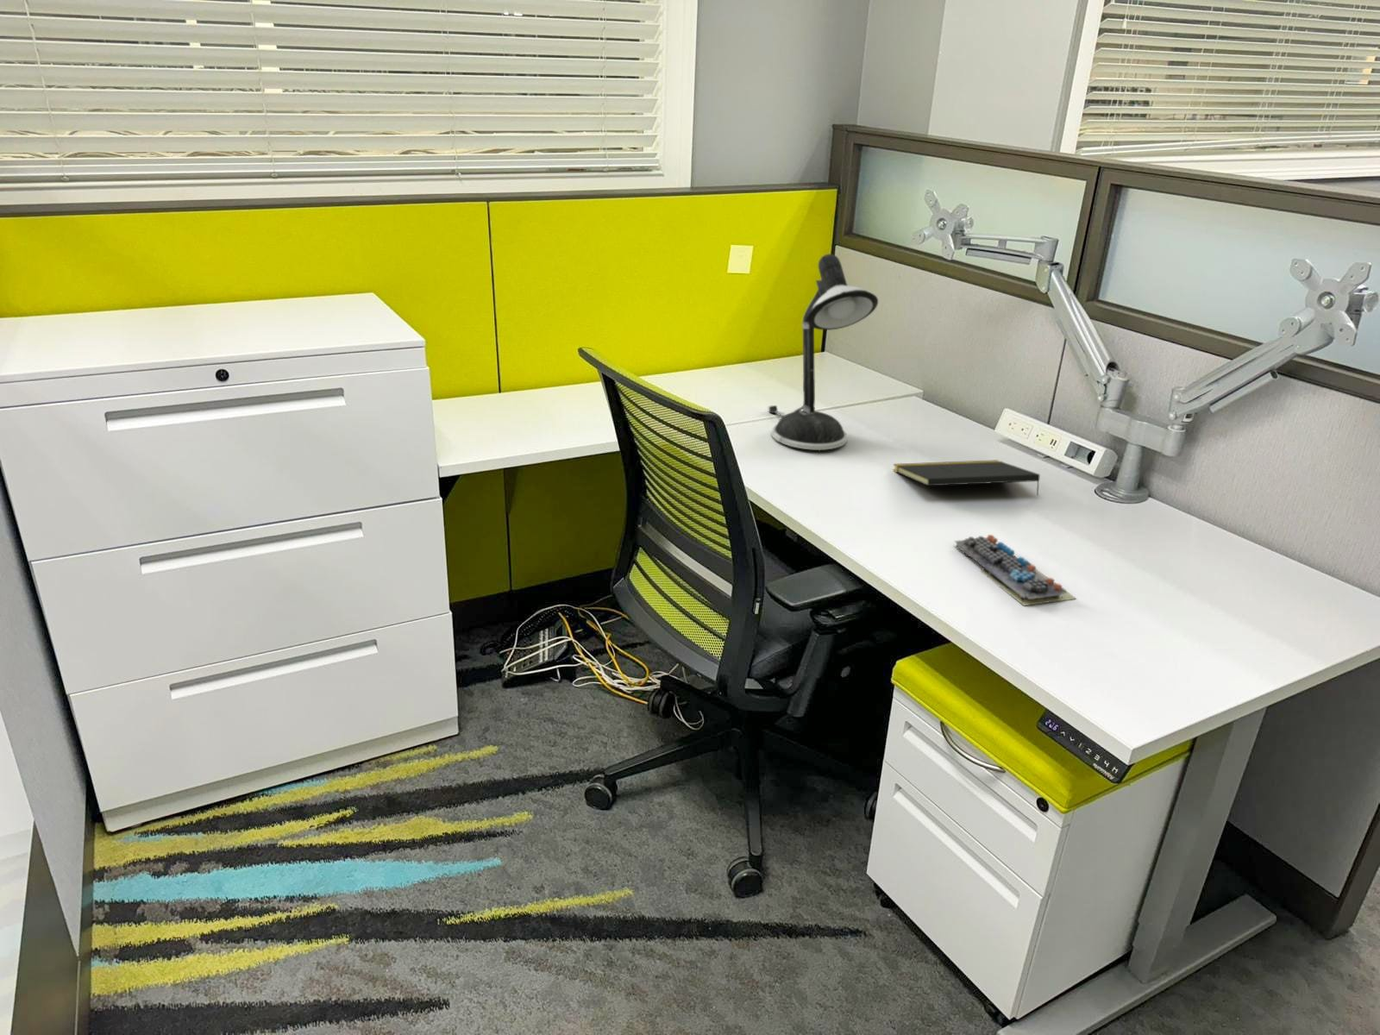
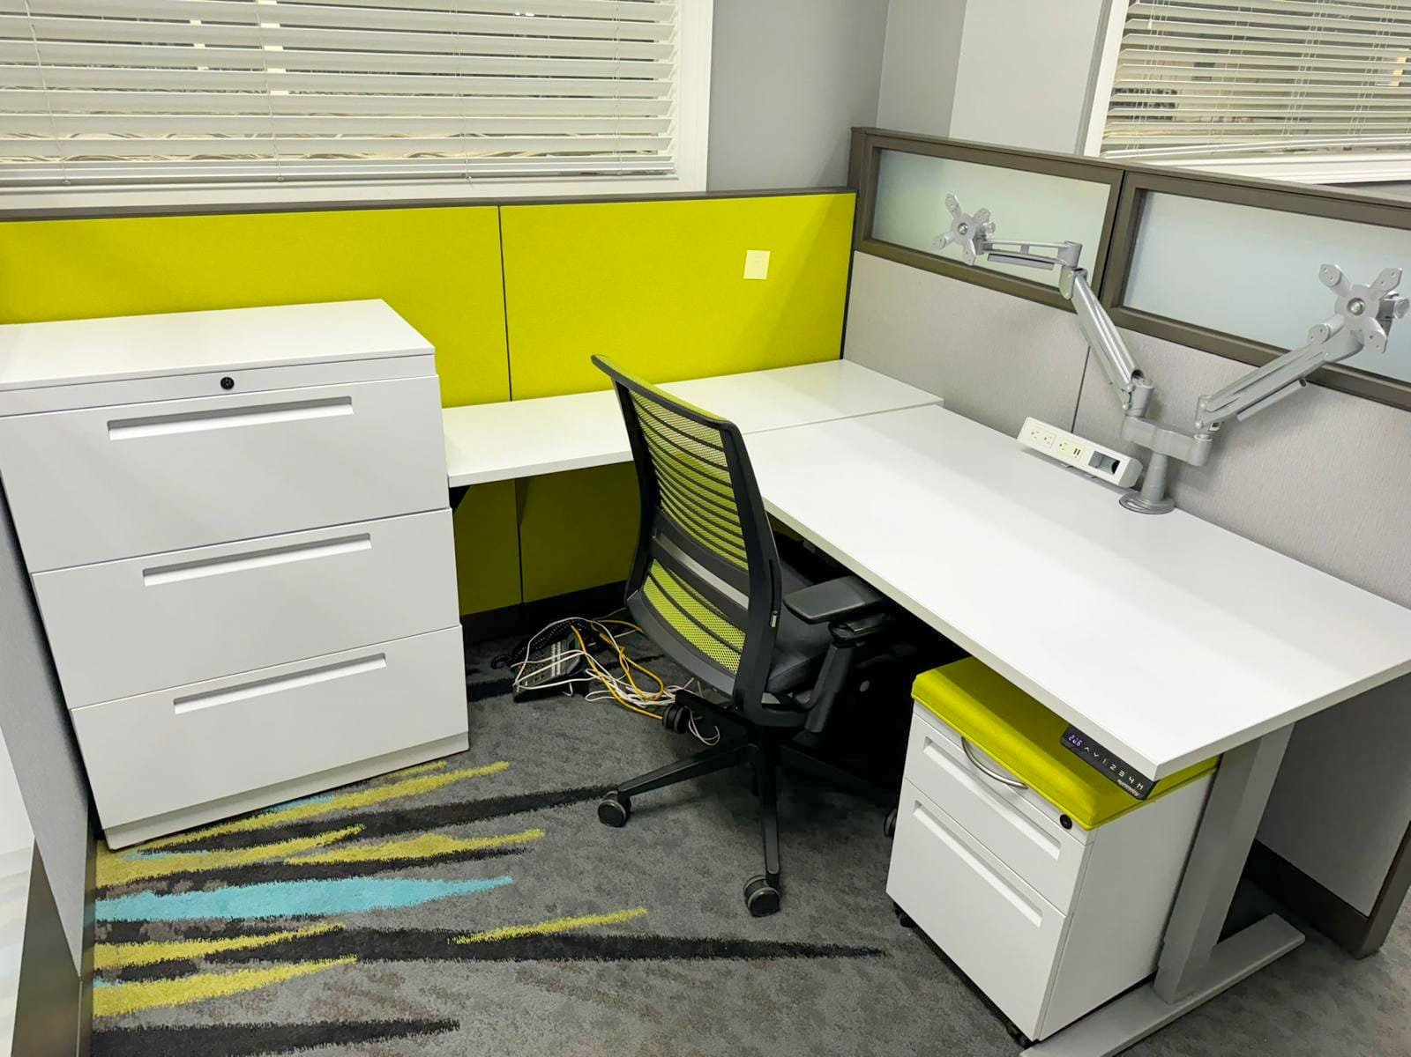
- keyboard [953,534,1077,607]
- notepad [893,459,1041,497]
- desk lamp [767,252,879,451]
